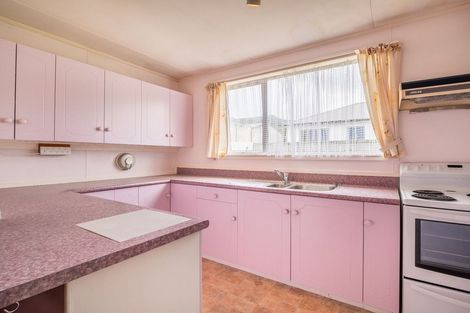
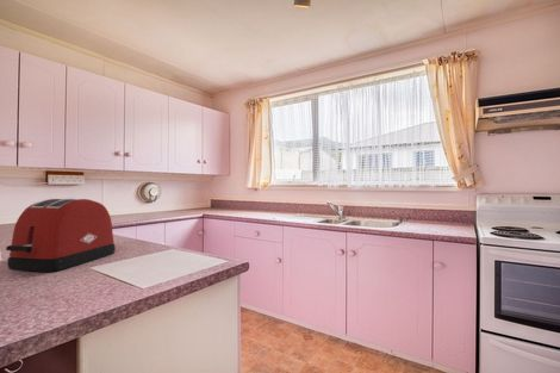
+ toaster [5,198,117,273]
